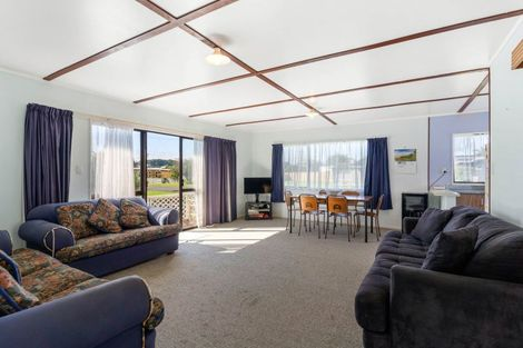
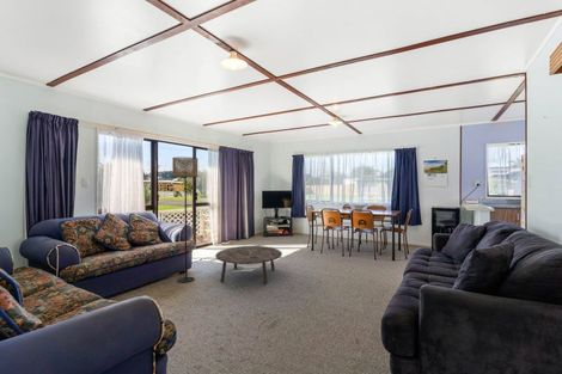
+ floor lamp [171,157,198,284]
+ coffee table [214,245,283,286]
